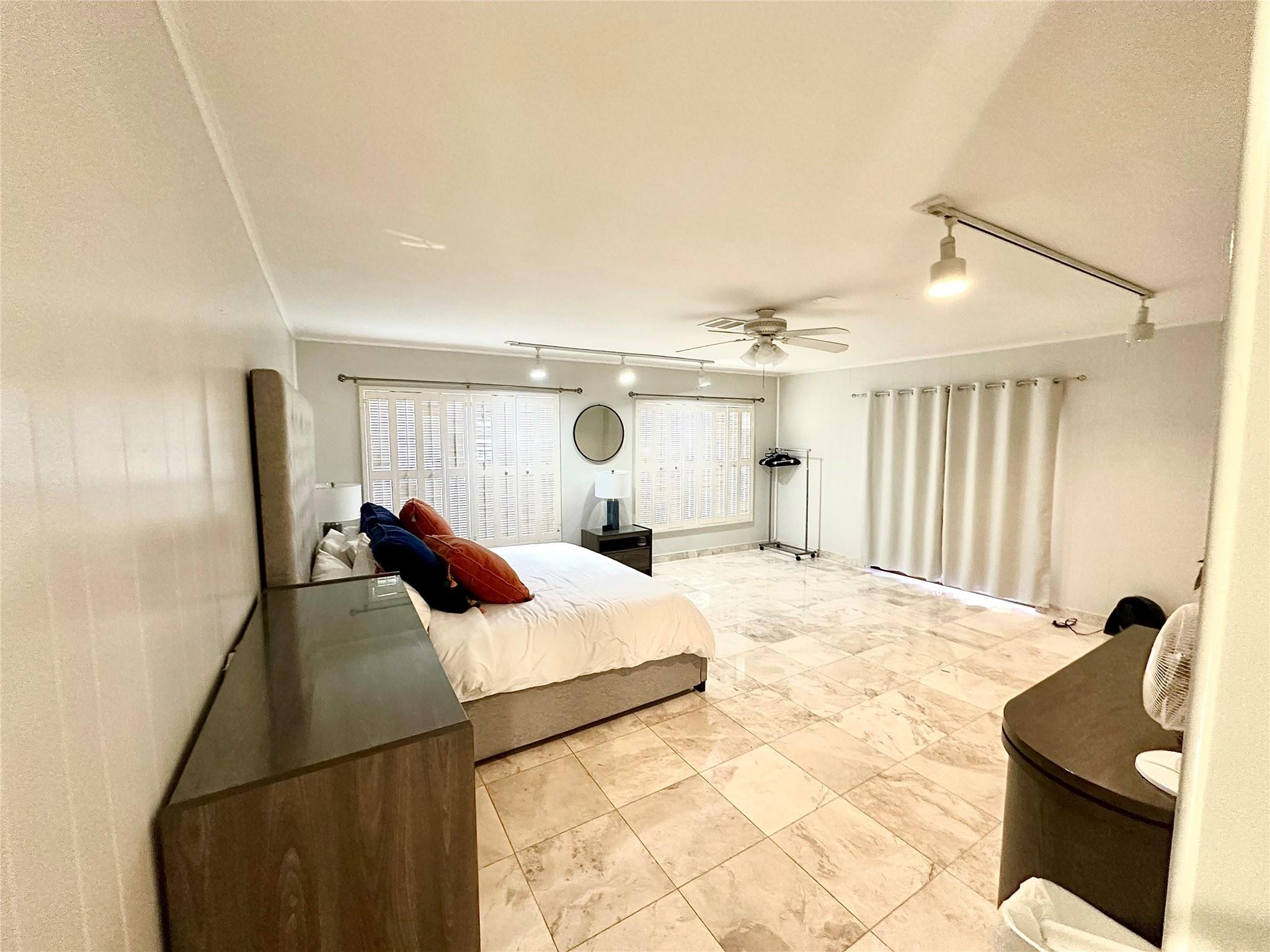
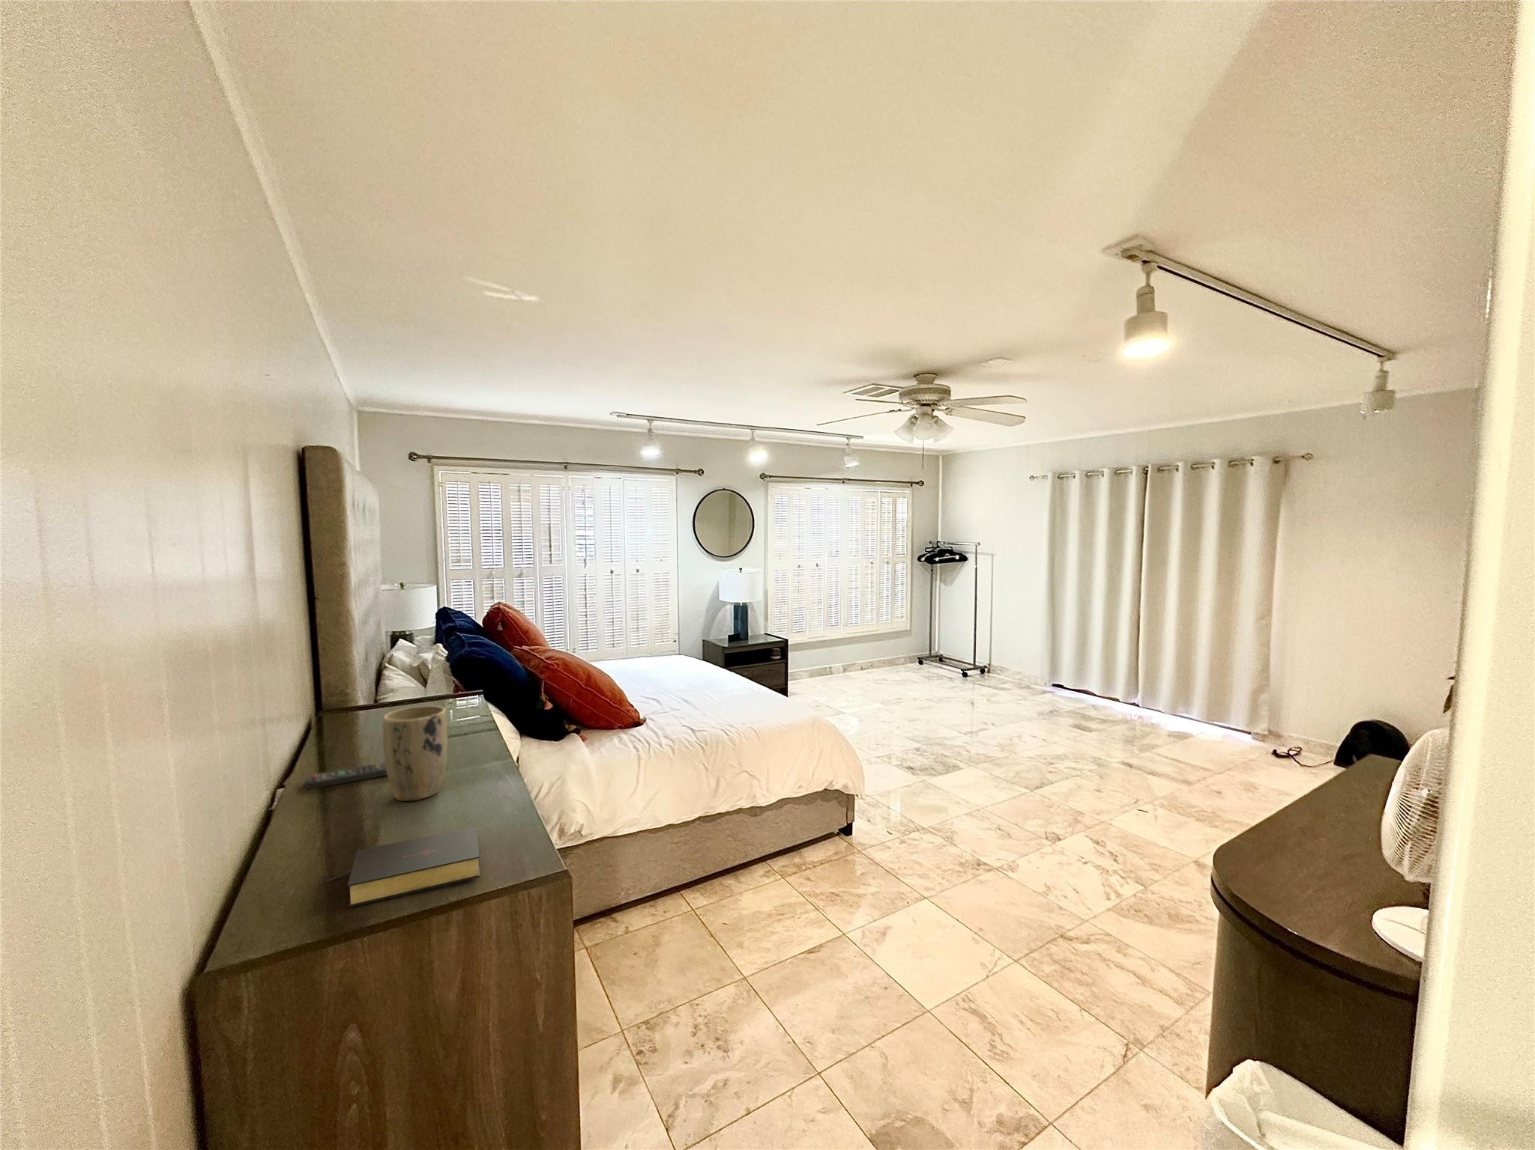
+ remote control [305,761,388,790]
+ bible [325,826,480,908]
+ plant pot [382,704,448,802]
